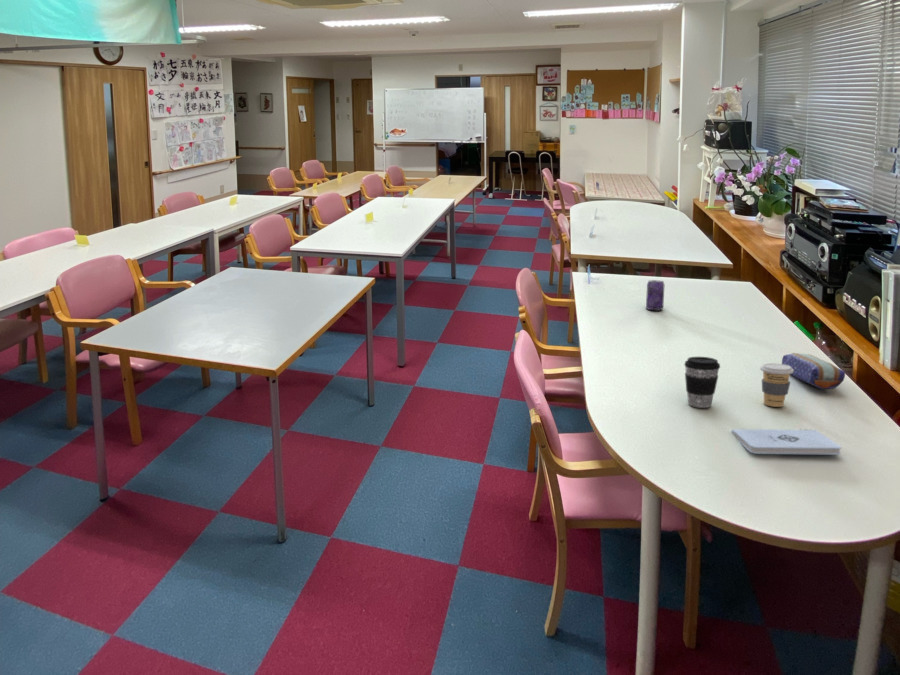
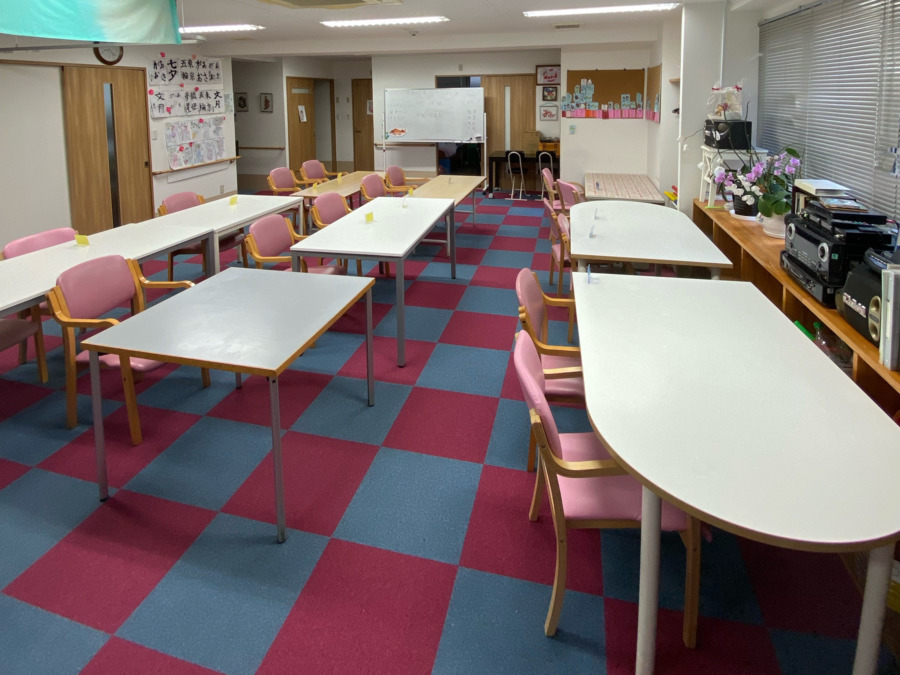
- coffee cup [759,362,794,408]
- coffee cup [683,356,721,409]
- pencil case [781,352,846,390]
- beverage can [645,279,665,311]
- notepad [731,428,842,456]
